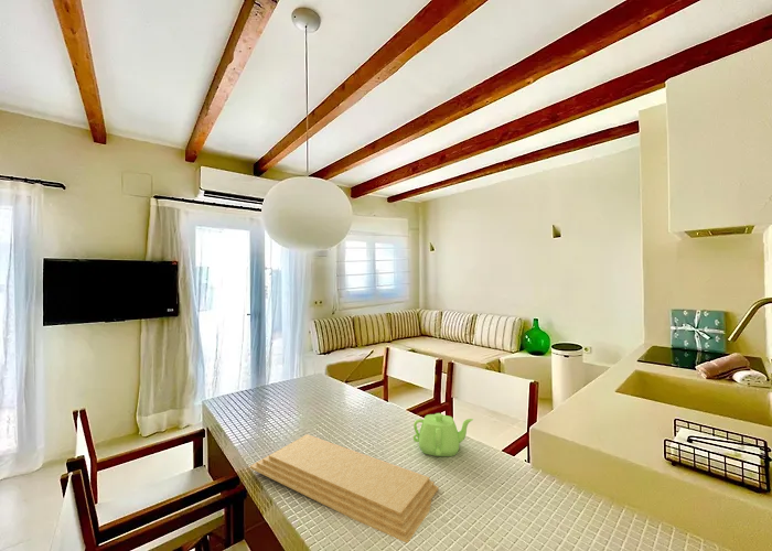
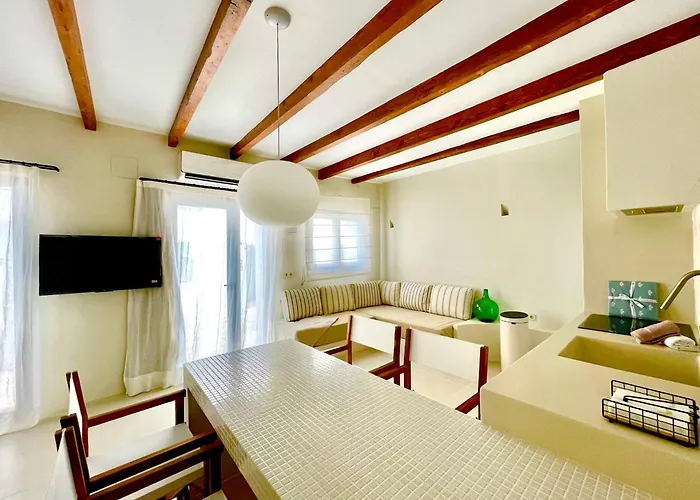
- cutting board [249,433,440,544]
- teapot [412,412,474,457]
